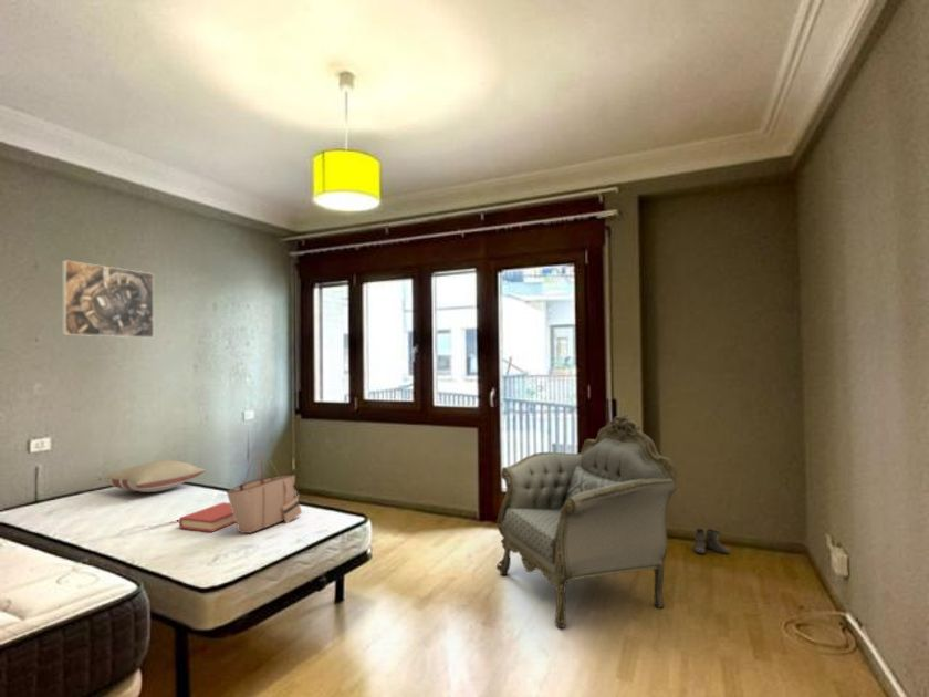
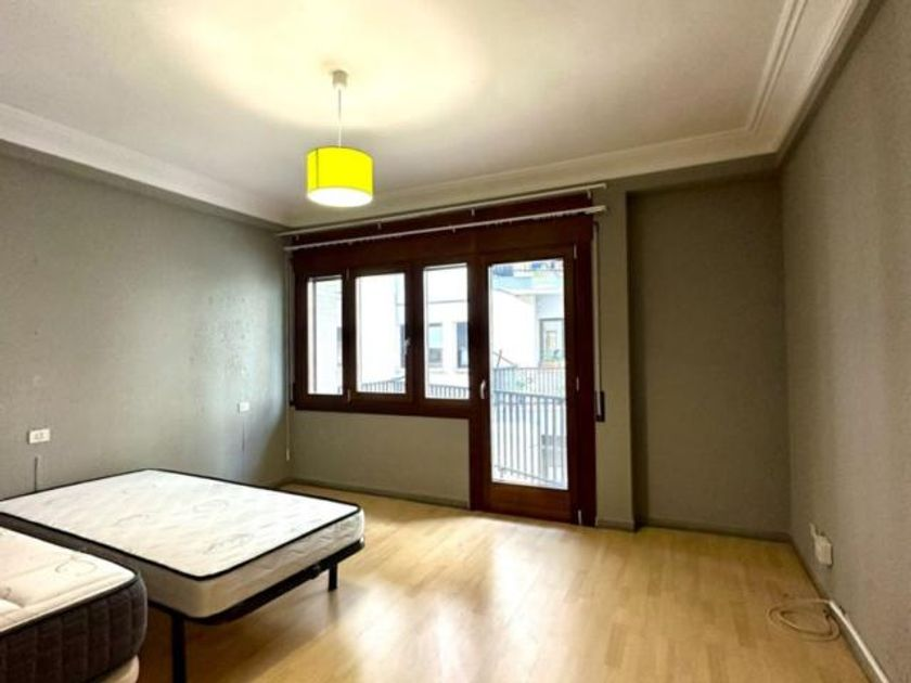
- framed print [61,259,155,339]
- boots [687,528,730,555]
- pillow [97,459,207,493]
- tote bag [226,456,303,534]
- hardback book [178,501,236,533]
- armchair [495,413,678,630]
